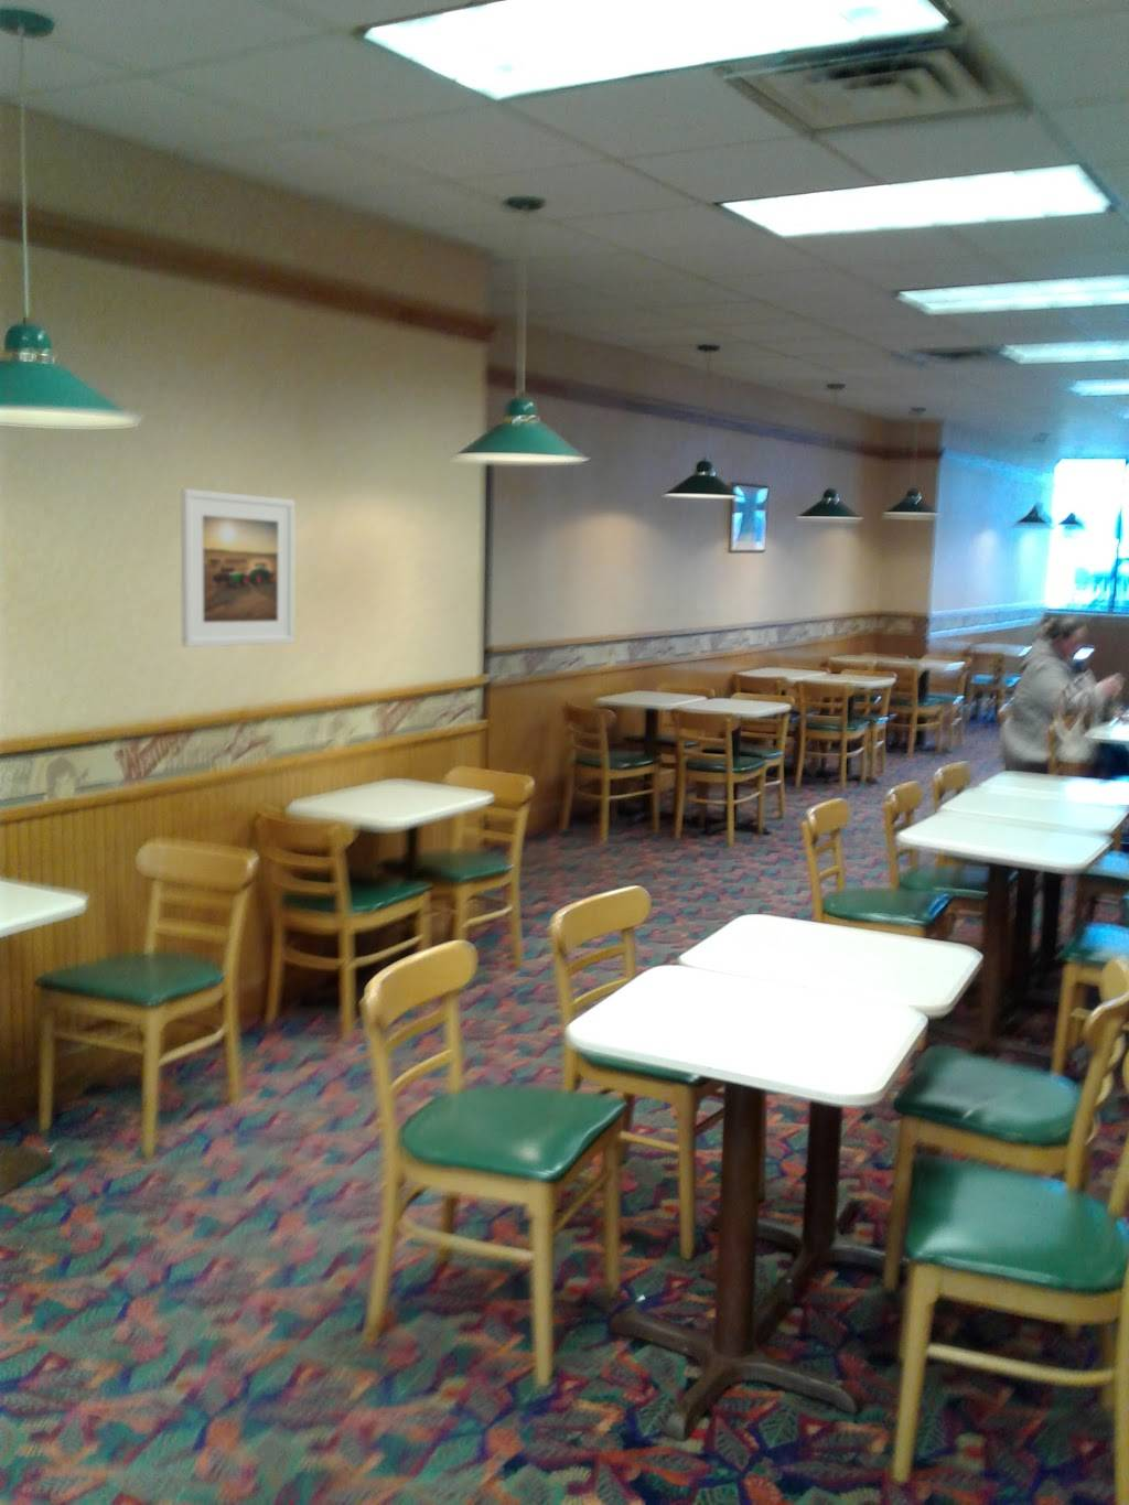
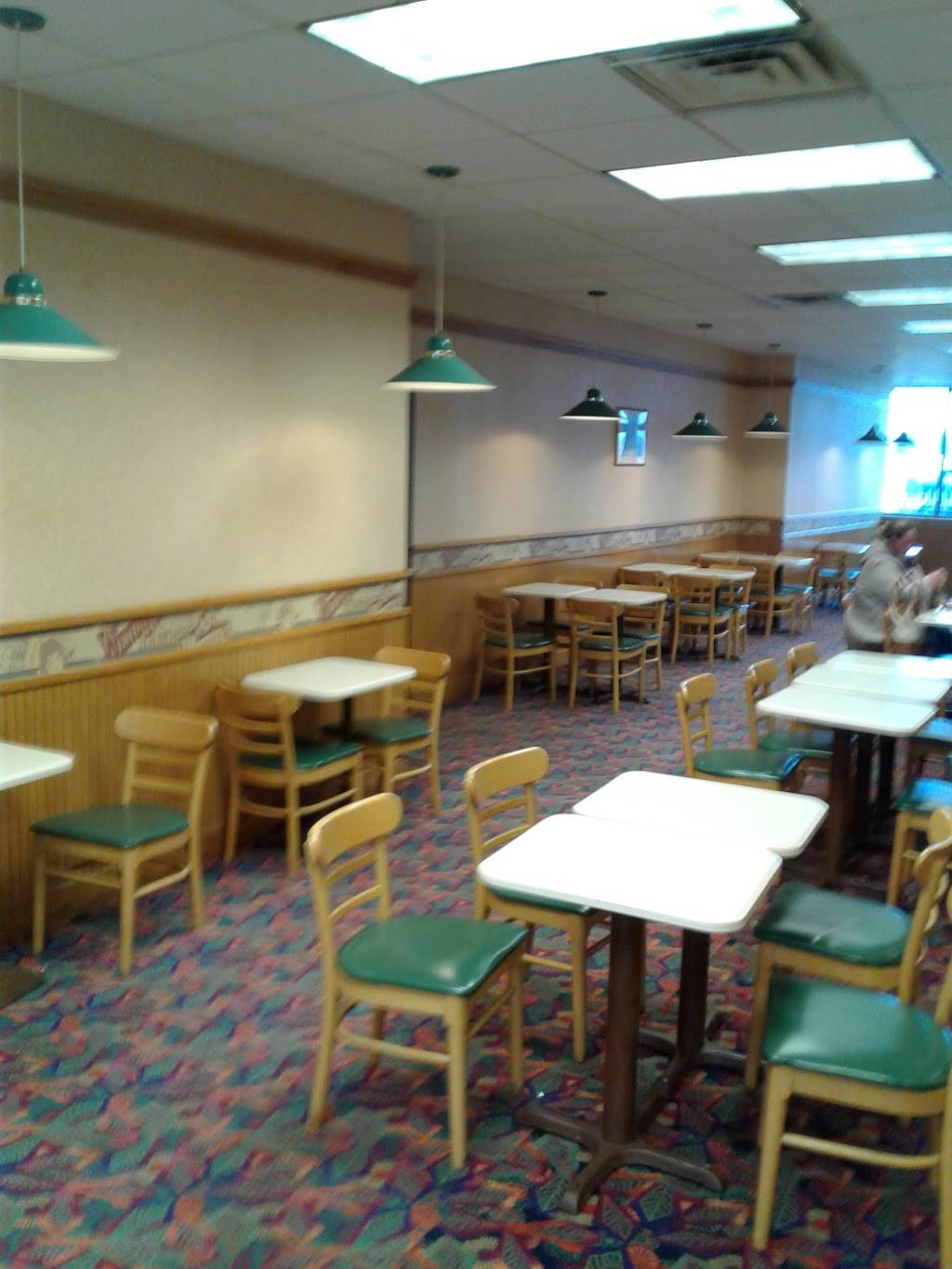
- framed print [180,487,295,649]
